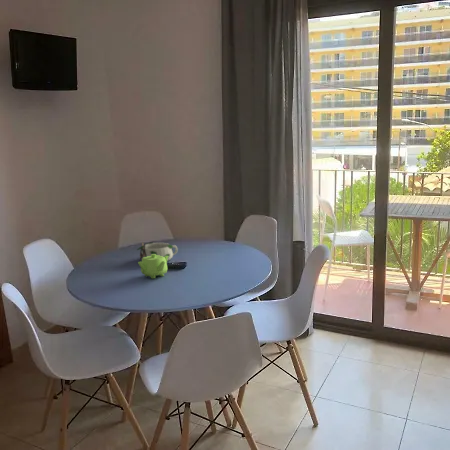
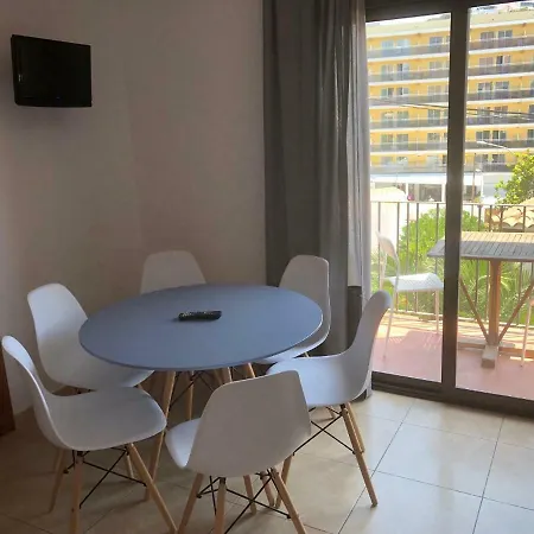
- bowl [136,241,179,261]
- teapot [137,254,169,279]
